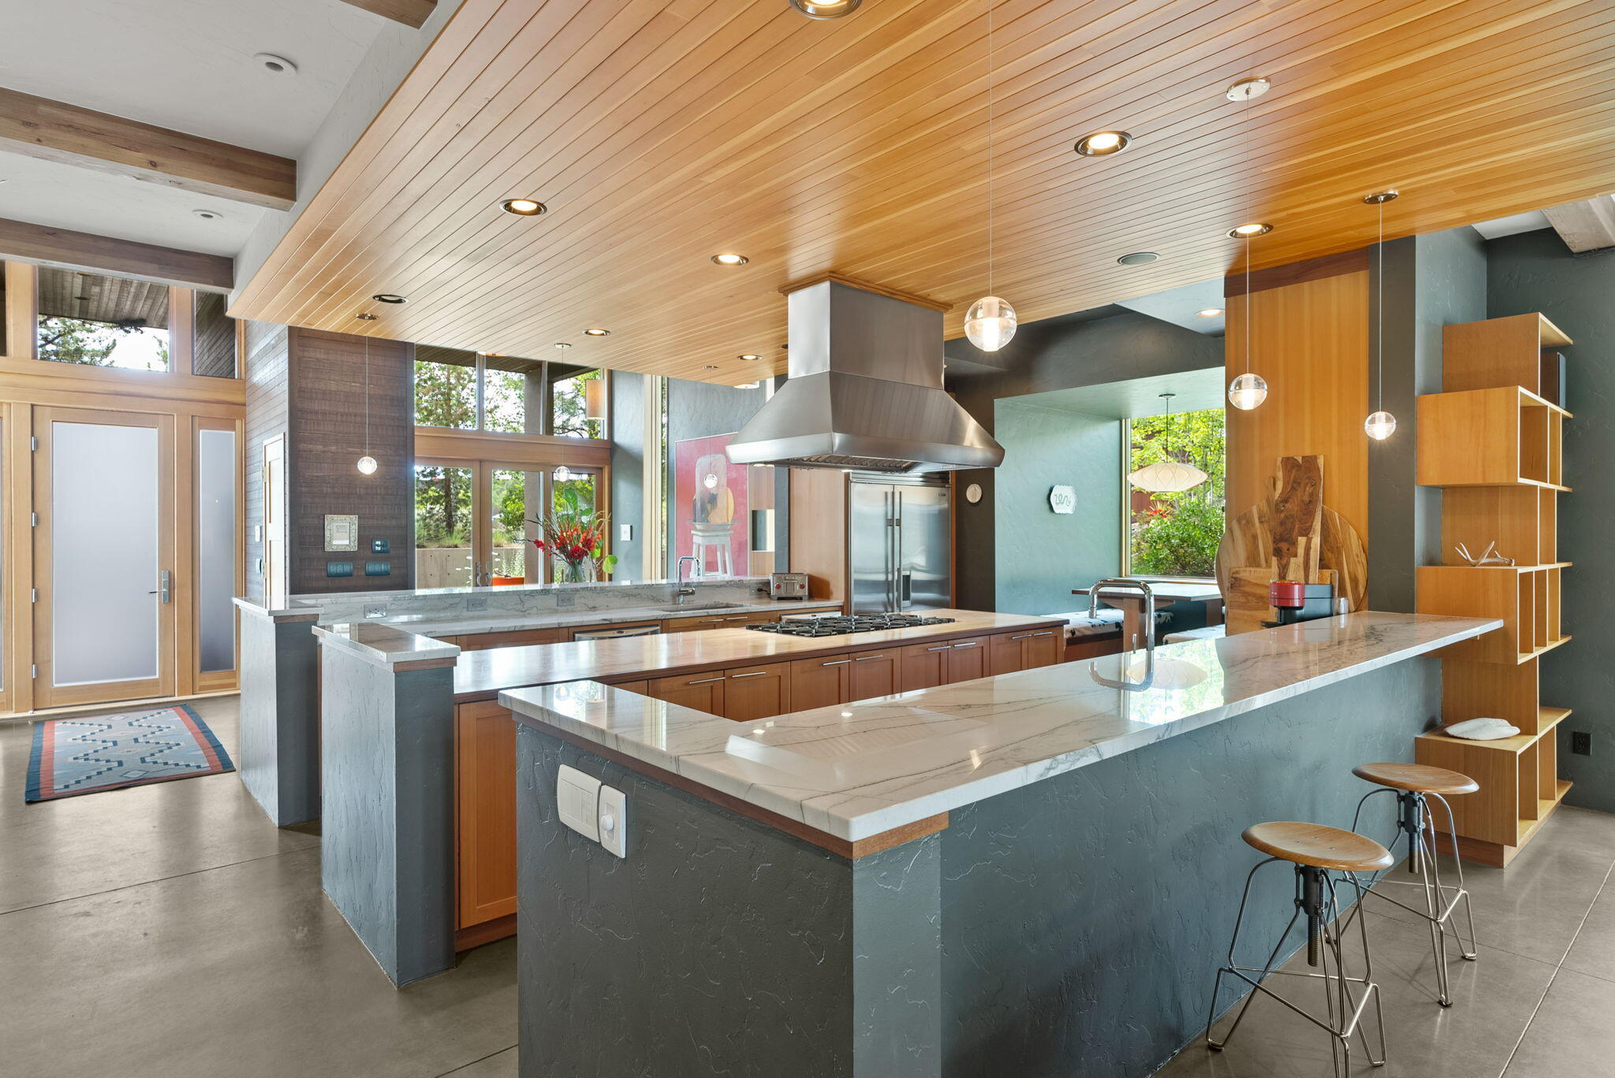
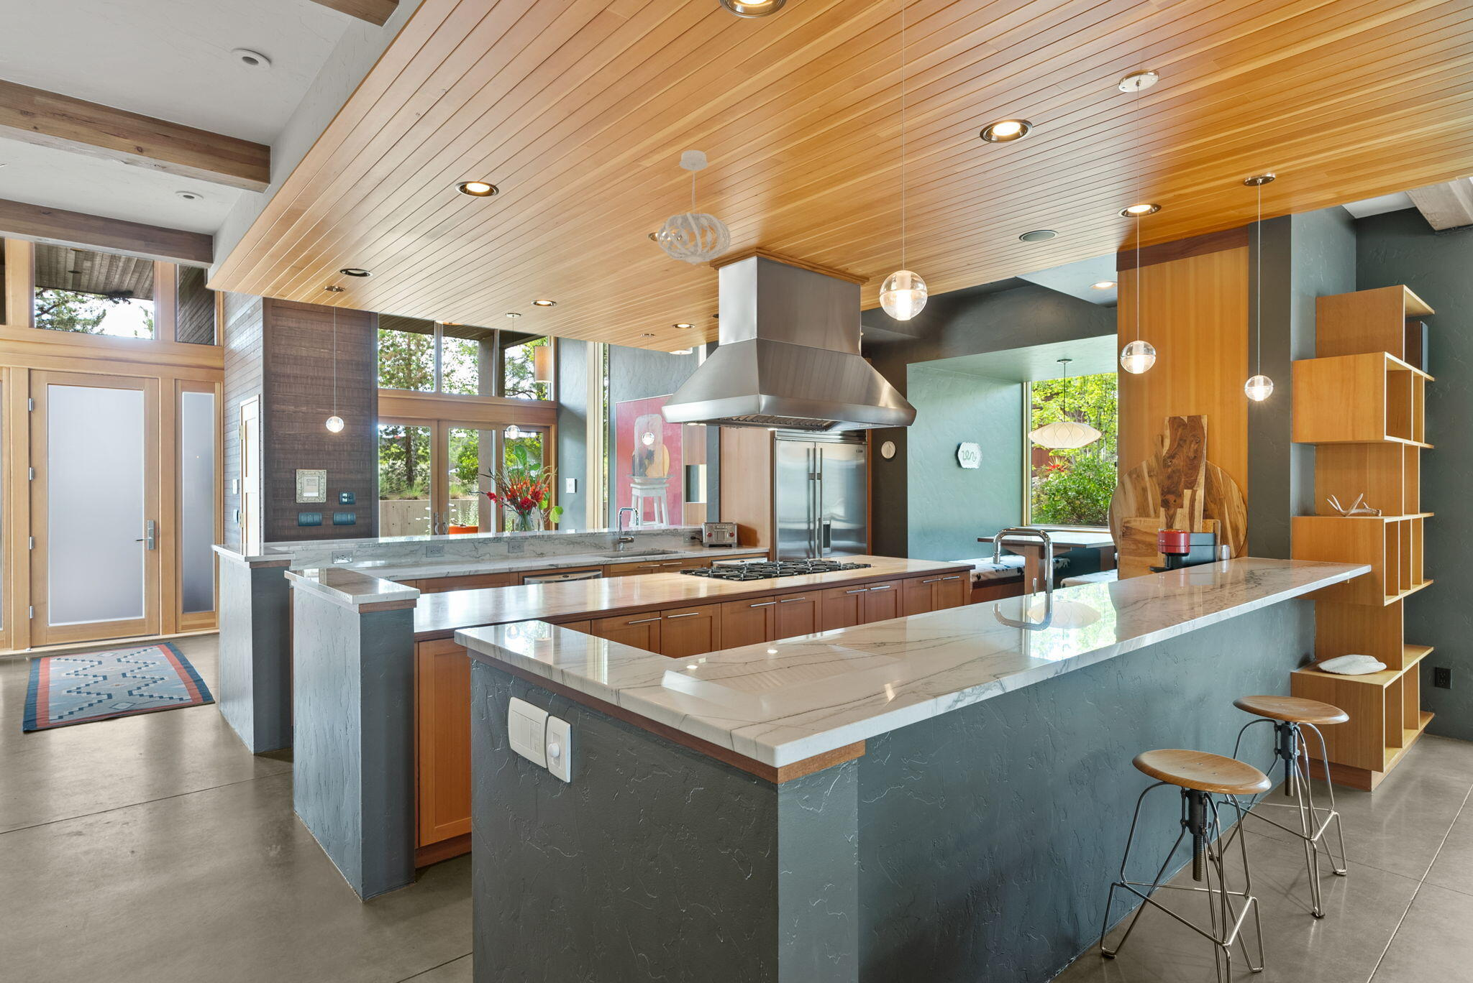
+ pendant light [656,149,731,265]
